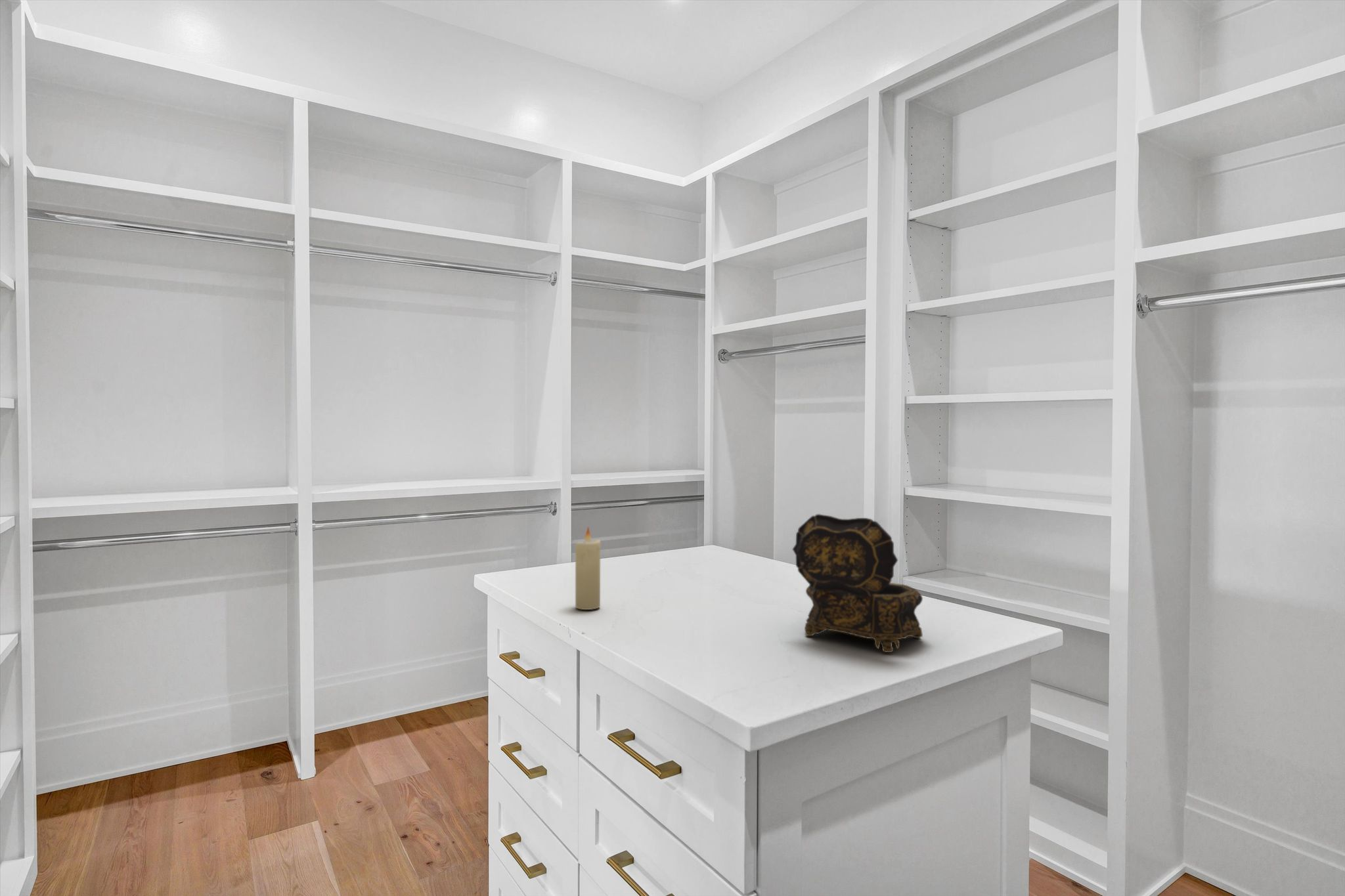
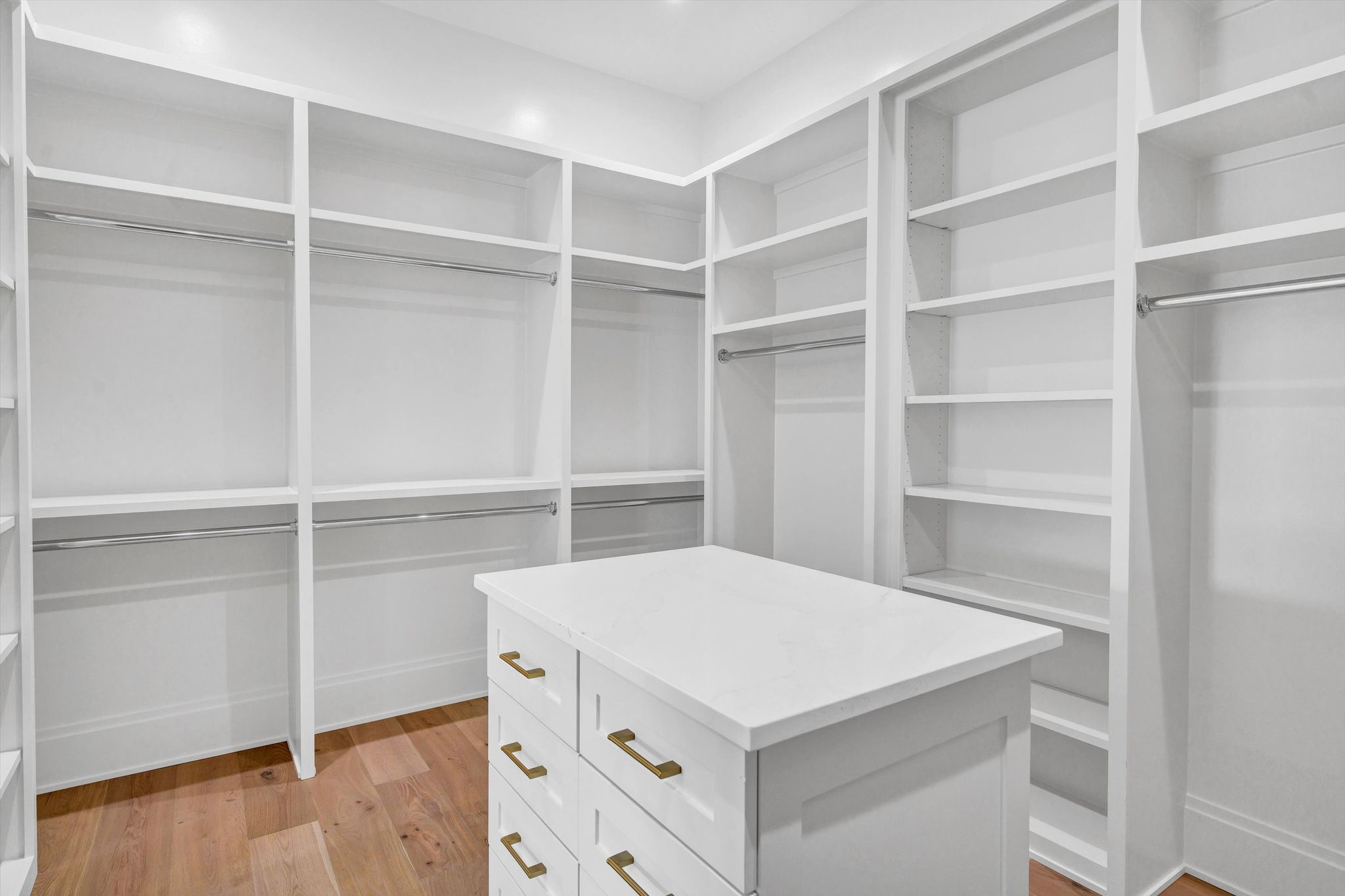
- candle [574,526,602,610]
- jewelry box [791,513,923,653]
